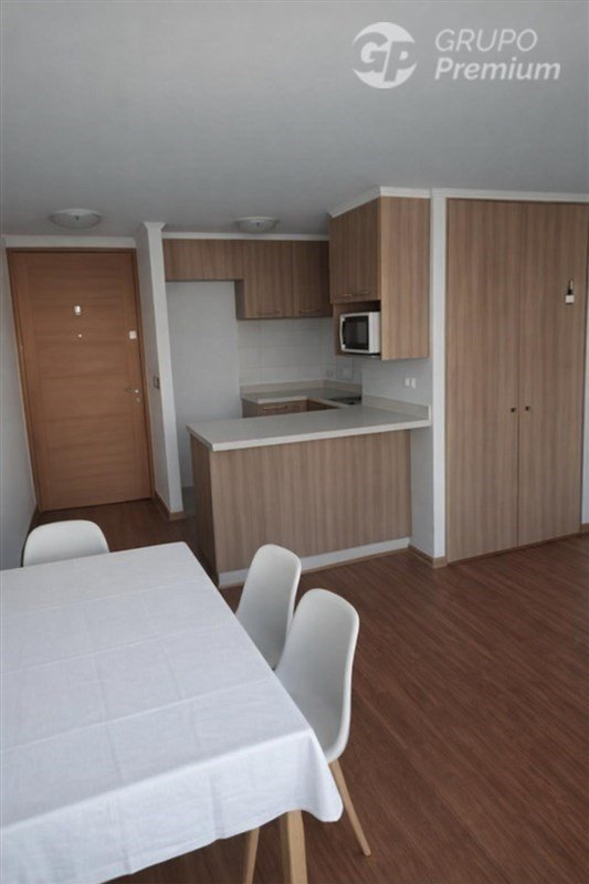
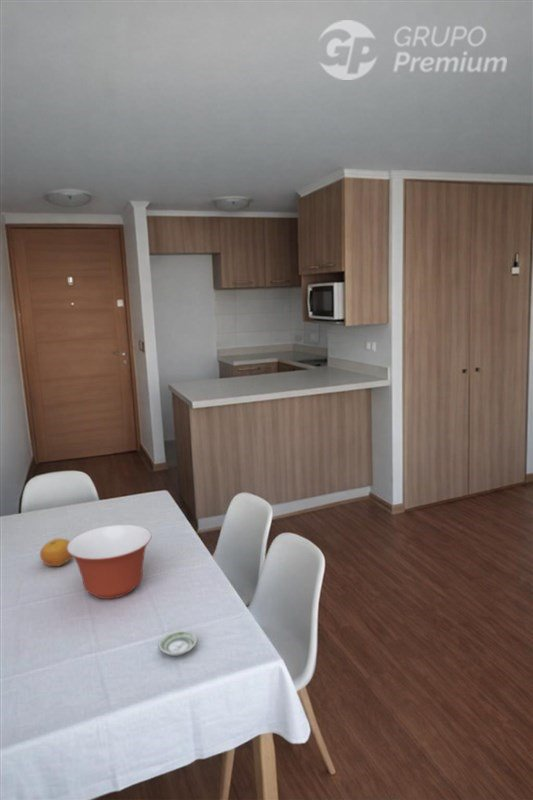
+ fruit [39,537,73,567]
+ mixing bowl [67,524,153,600]
+ saucer [157,629,198,657]
